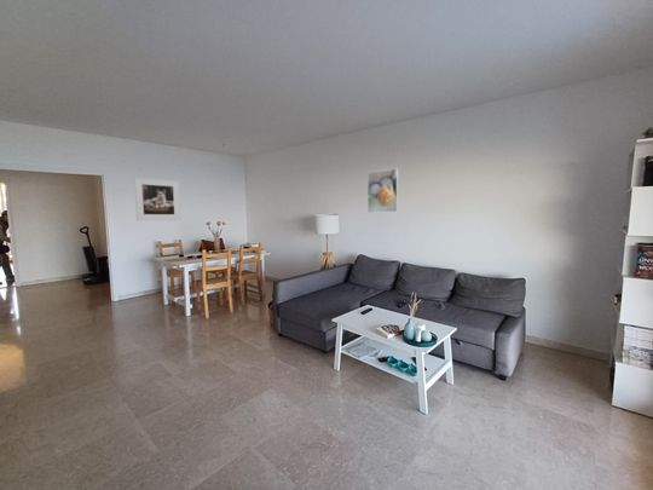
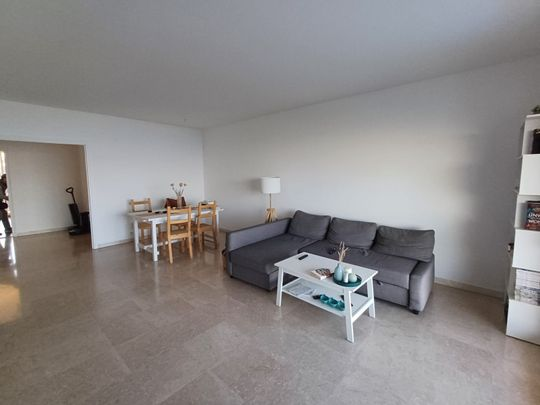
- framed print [366,167,399,214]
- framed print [133,177,181,221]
